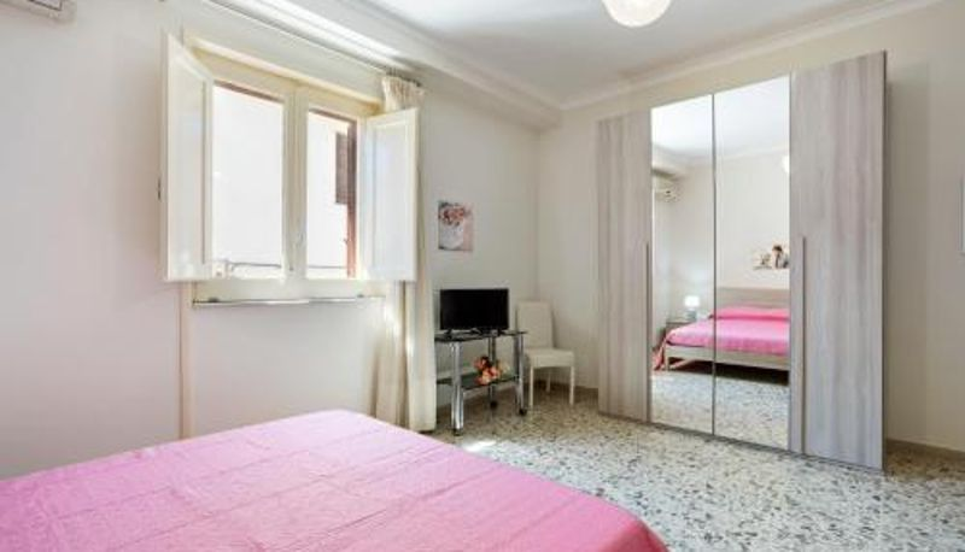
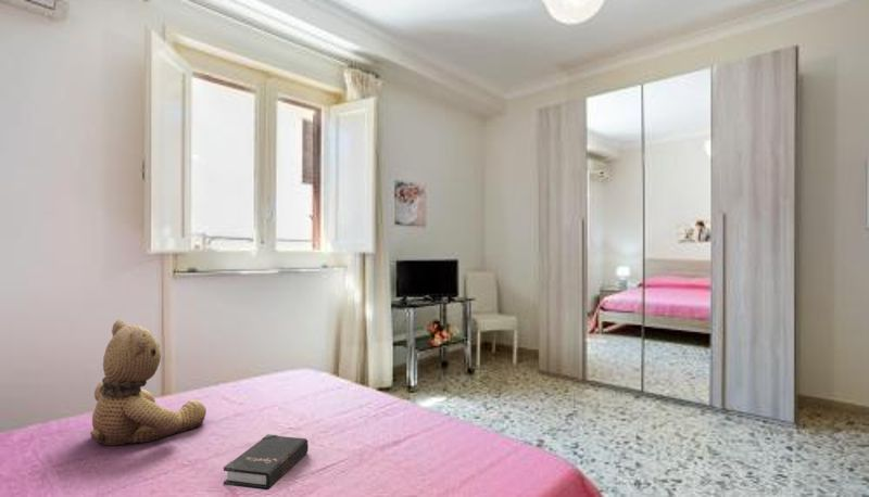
+ teddy bear [89,318,207,446]
+ hardback book [223,433,310,490]
